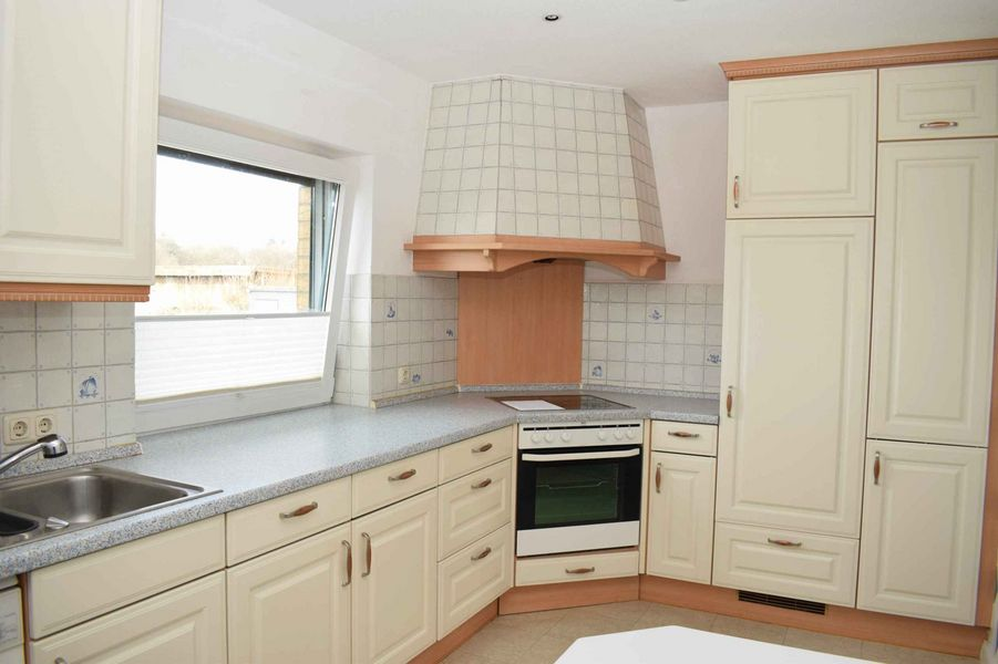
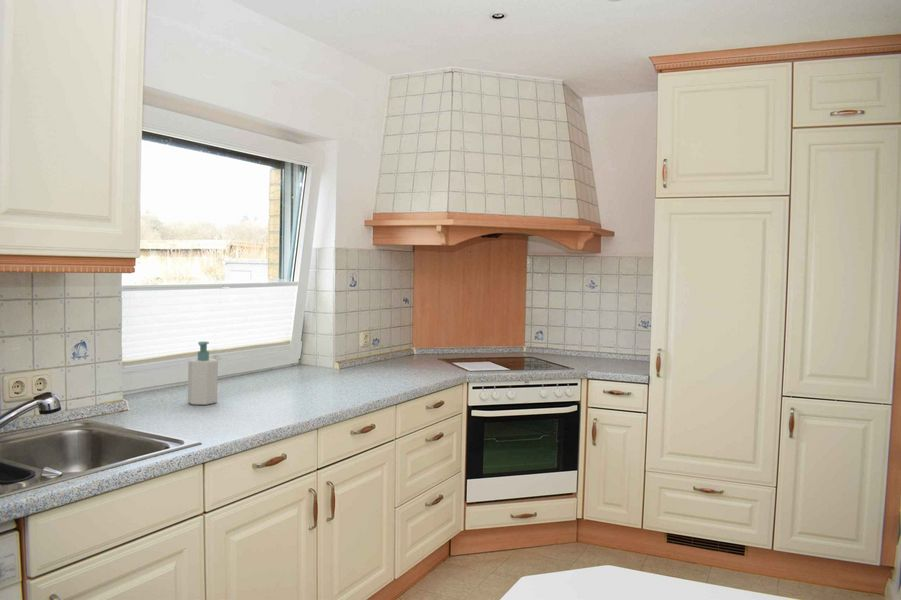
+ soap bottle [187,341,219,406]
